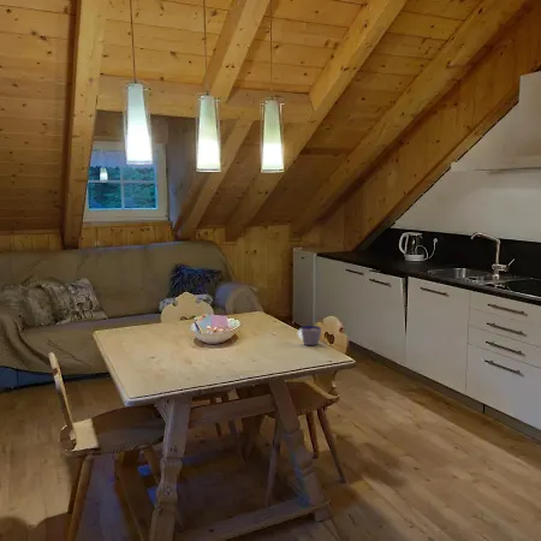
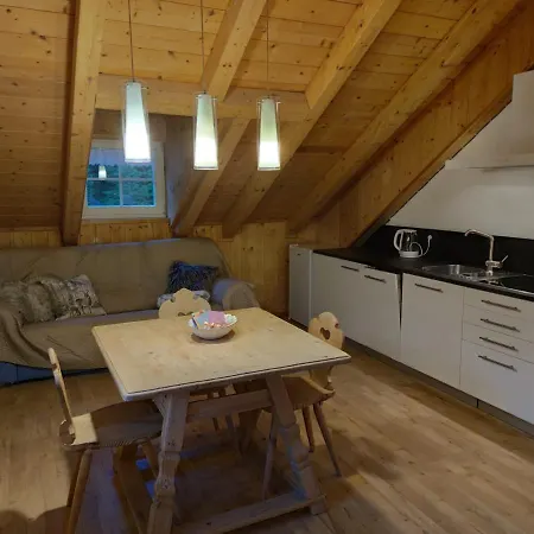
- cup [297,325,322,346]
